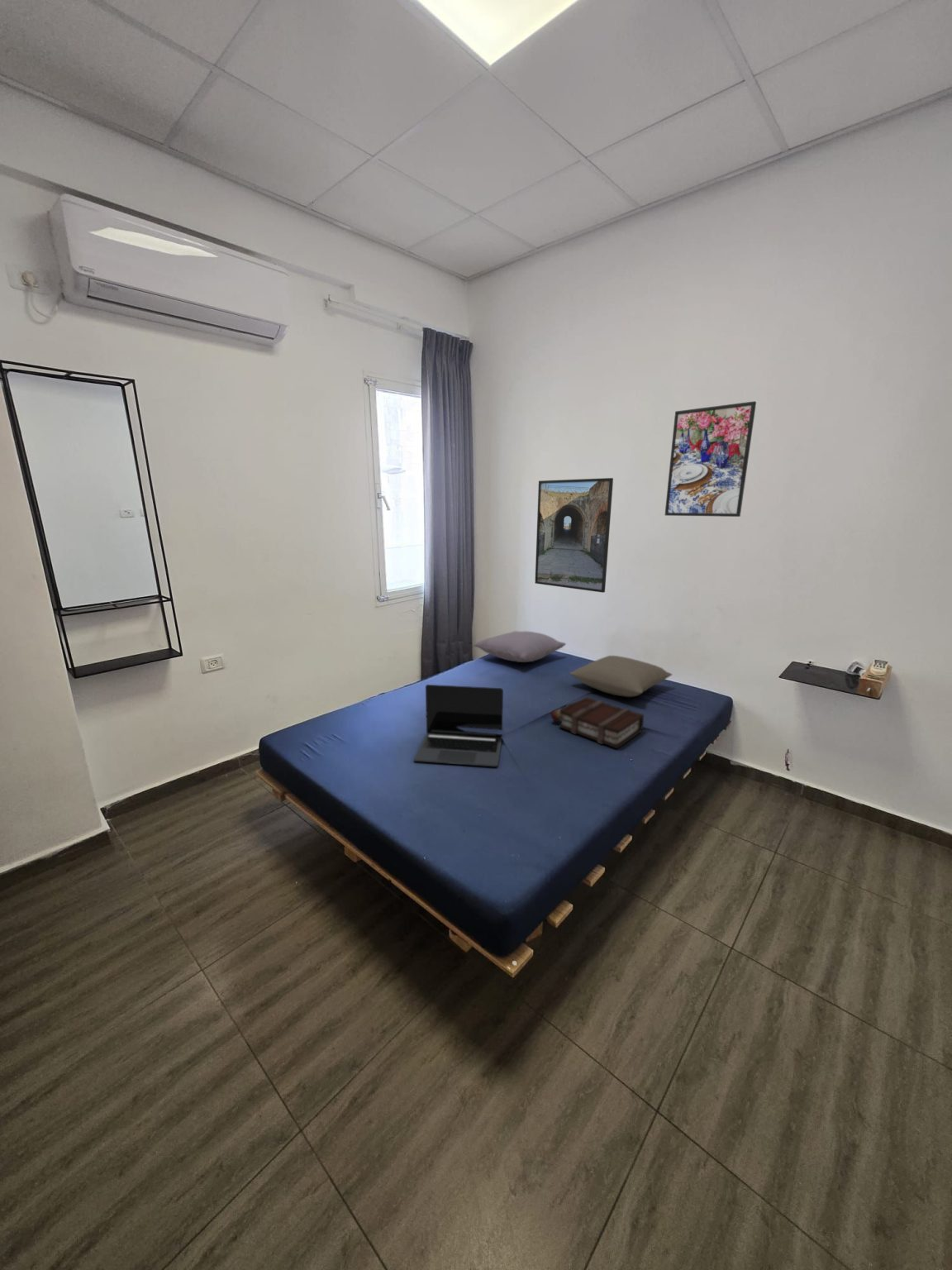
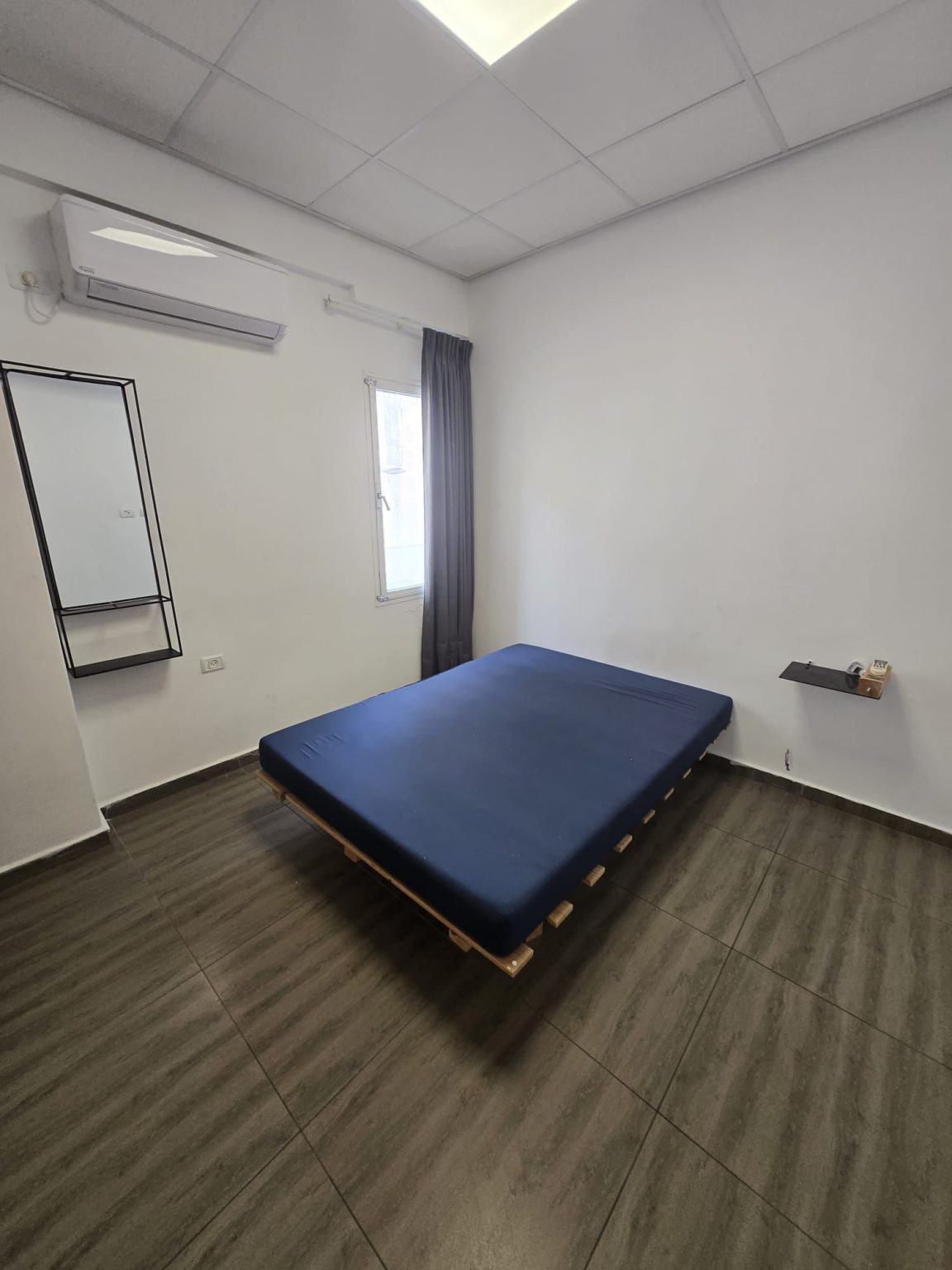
- pillow [472,630,567,663]
- book [550,696,645,749]
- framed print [534,477,614,594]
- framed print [664,400,757,518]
- pillow [569,655,674,698]
- laptop [413,684,504,767]
